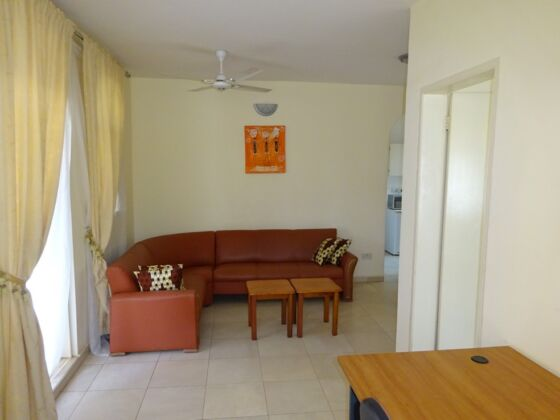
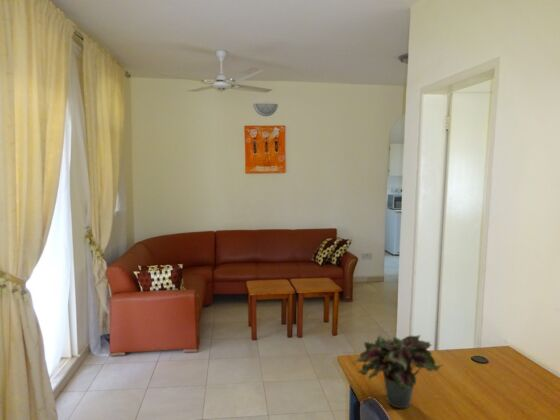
+ potted plant [351,334,445,409]
